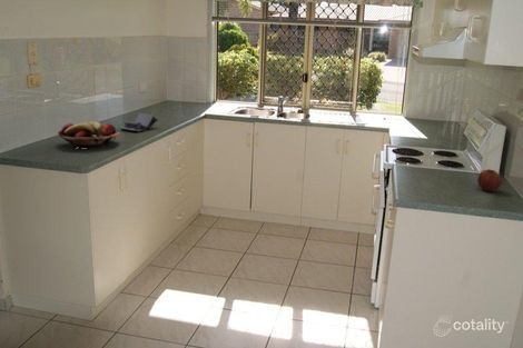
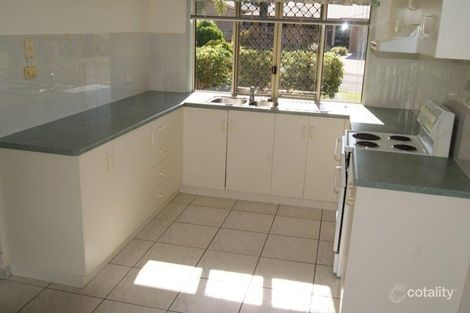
- fruit basket [57,120,120,147]
- book [119,112,159,133]
- apple [476,168,503,192]
